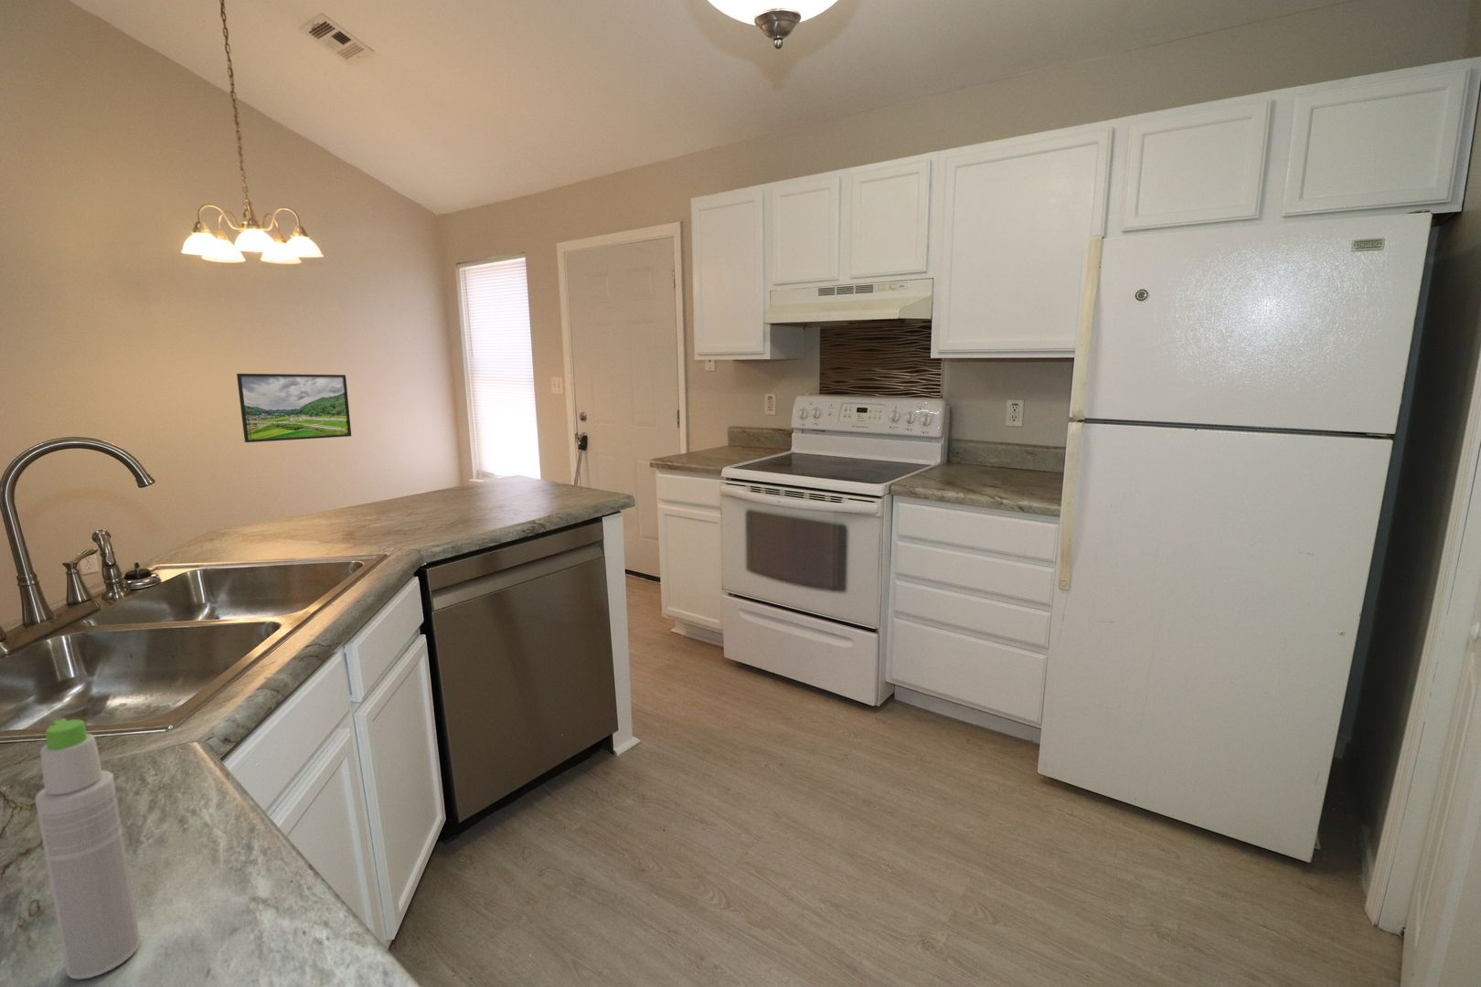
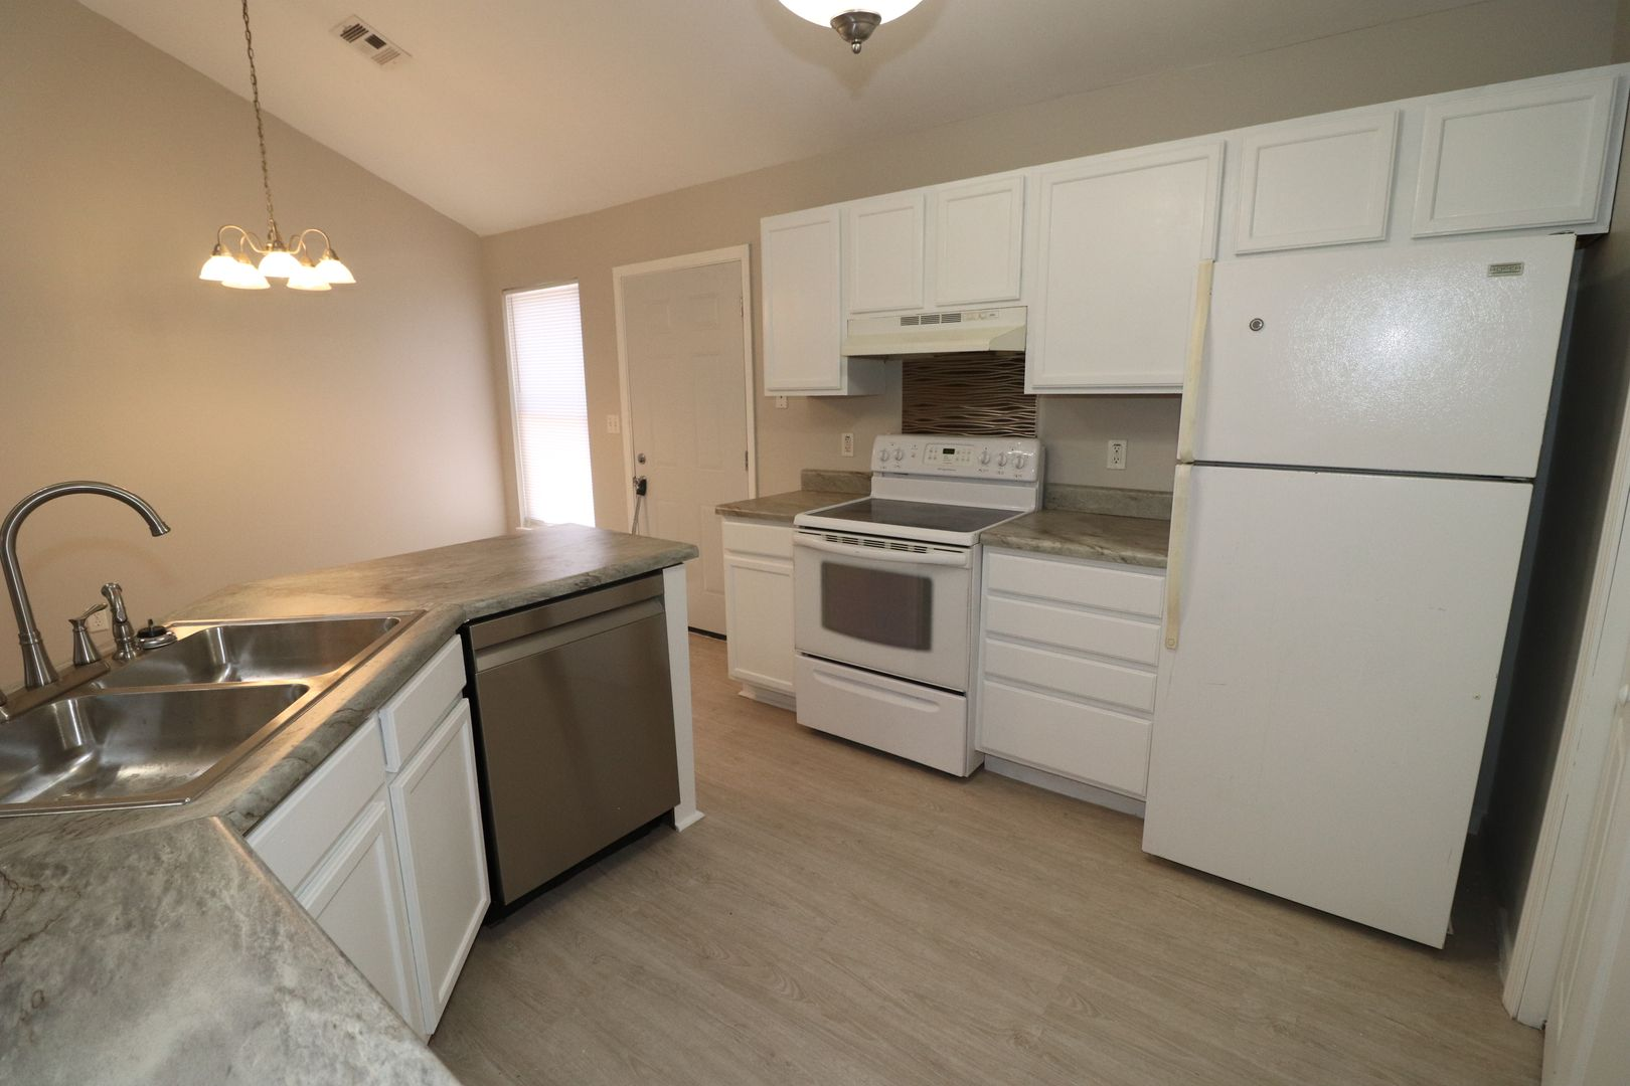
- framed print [236,372,352,443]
- bottle [35,717,141,980]
